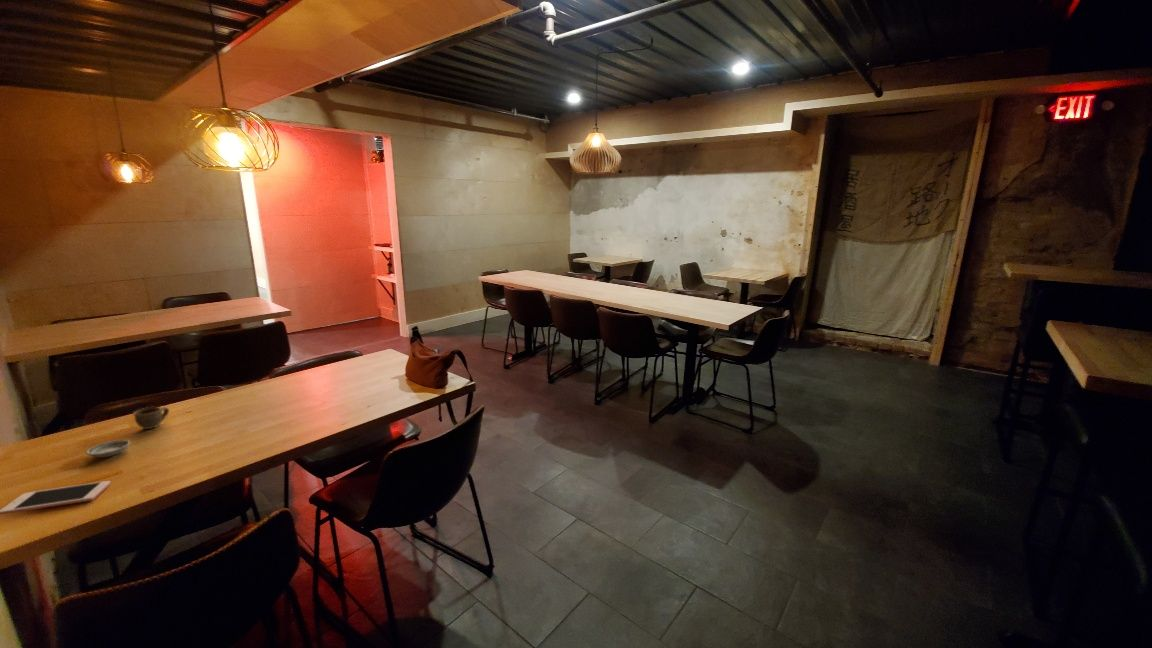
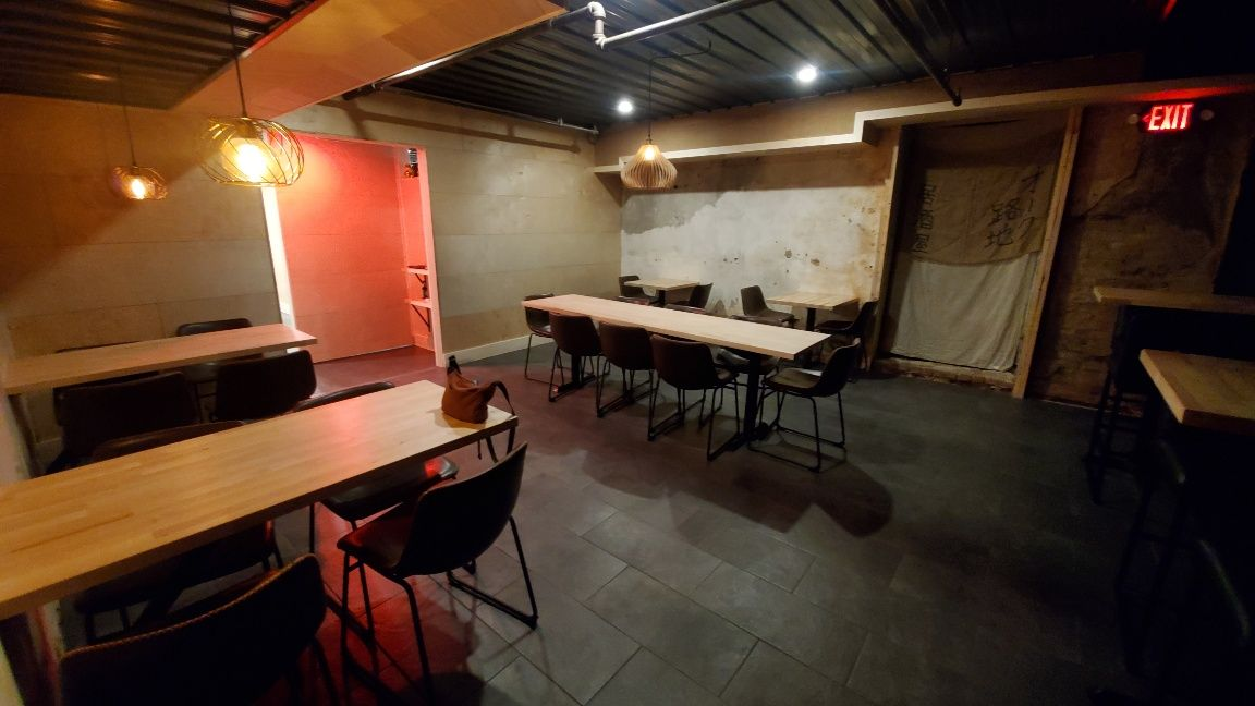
- cup [132,406,170,430]
- cell phone [0,480,112,516]
- saucer [85,439,131,458]
